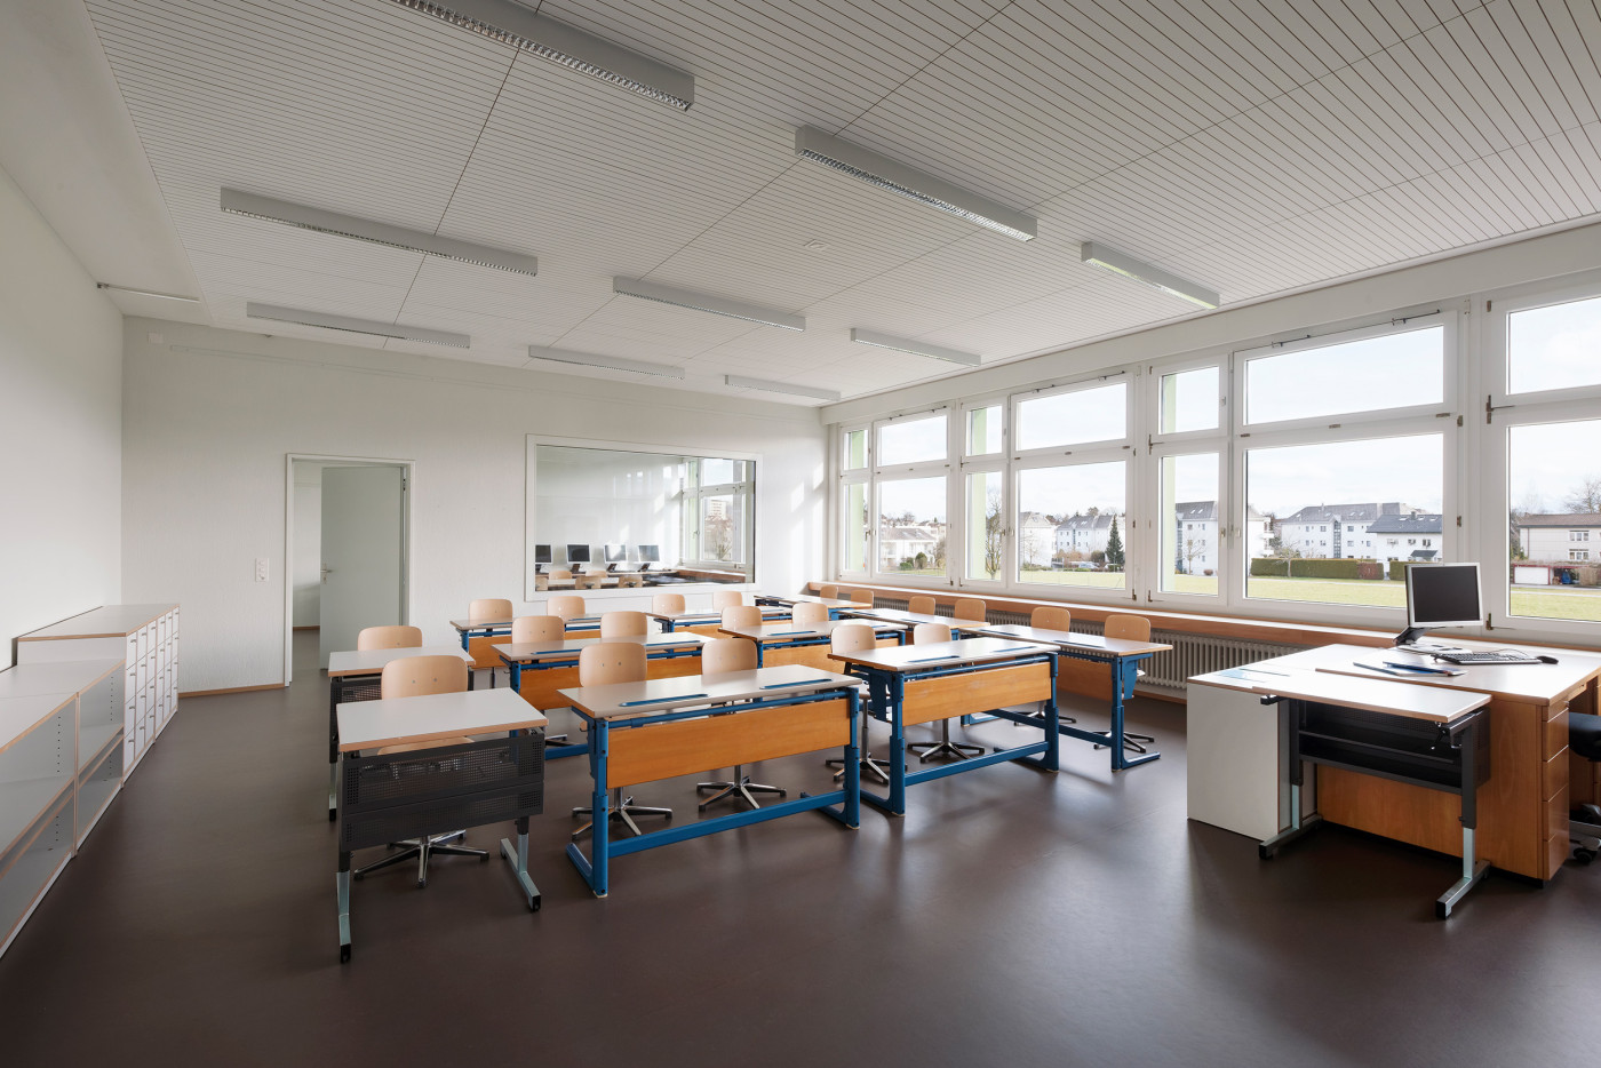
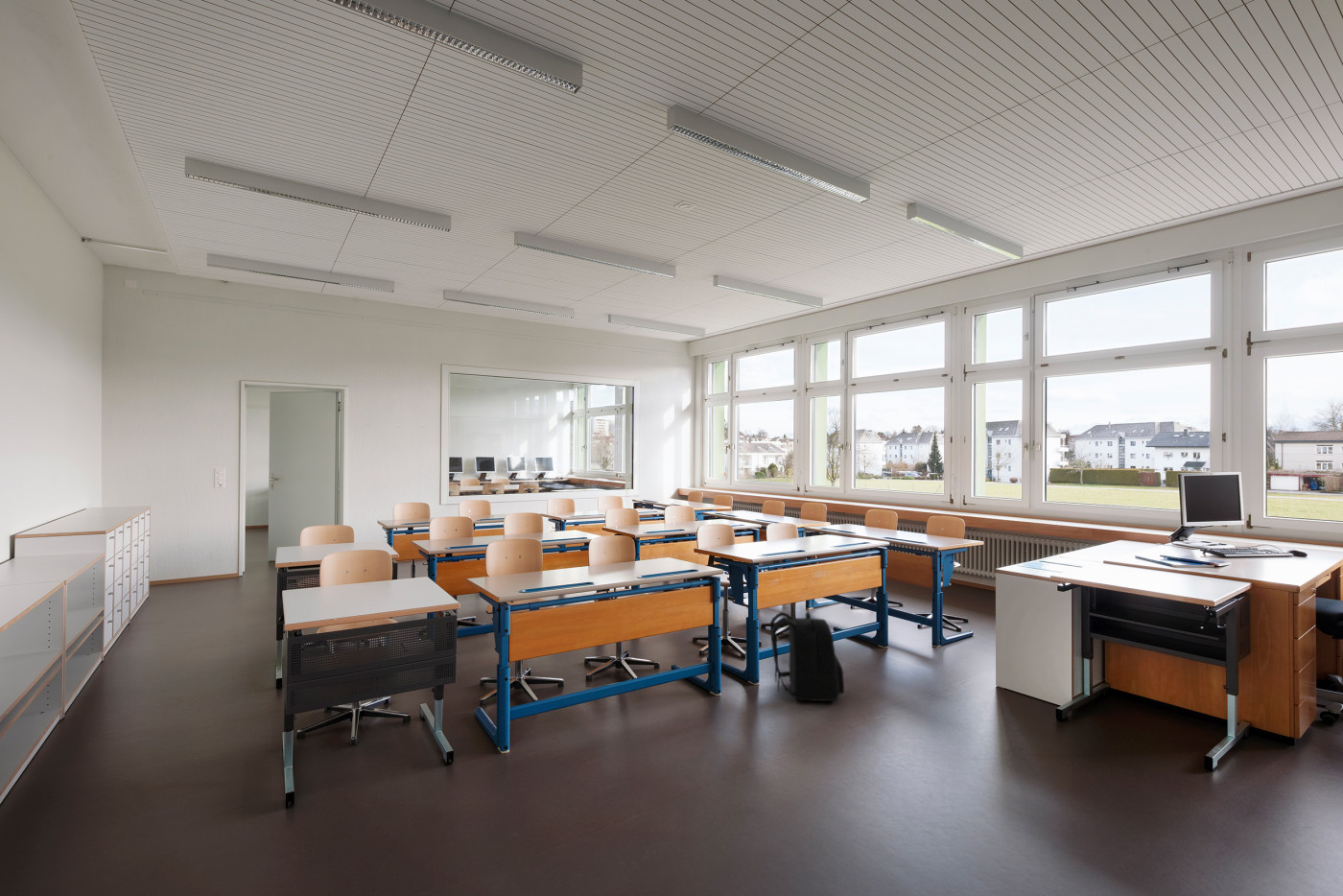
+ backpack [769,611,845,702]
